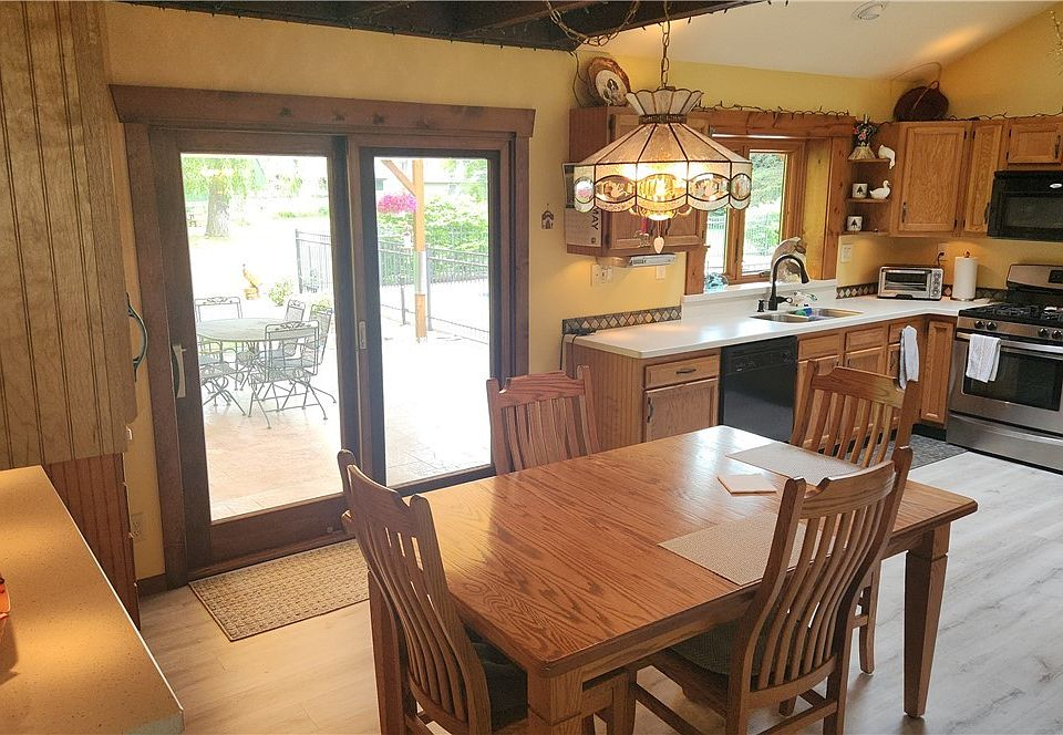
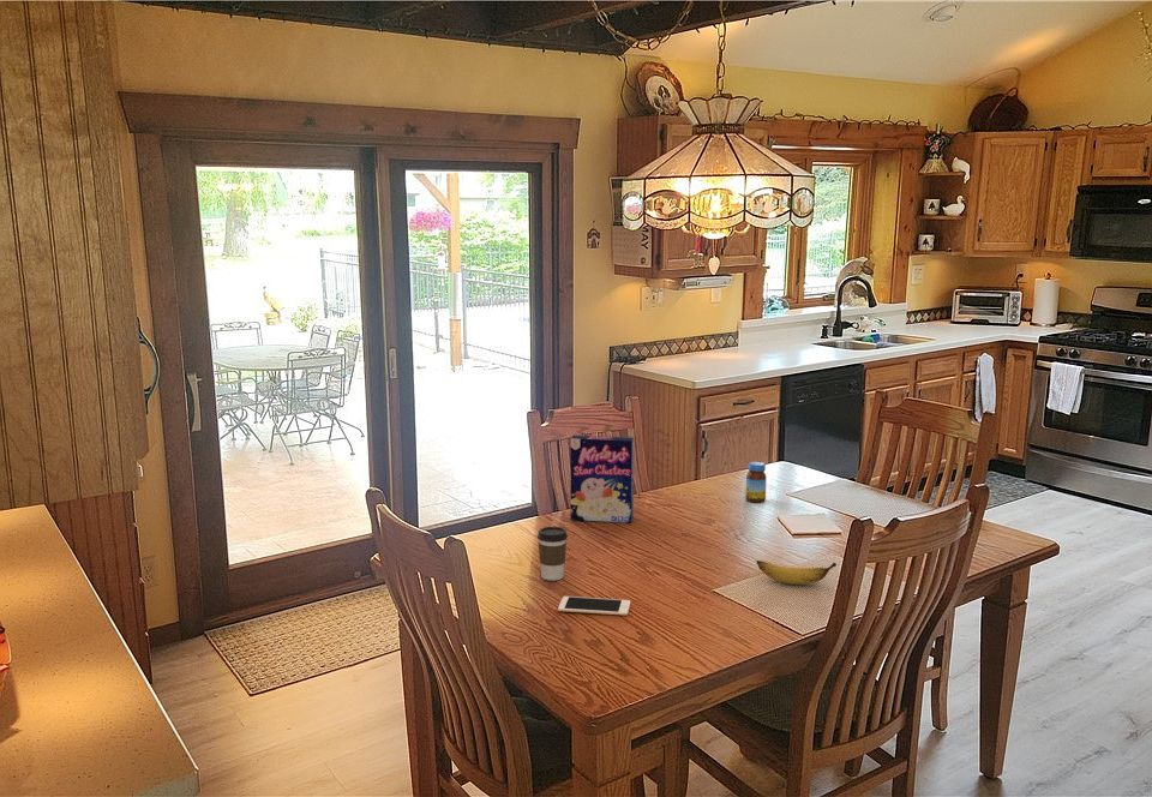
+ banana [756,559,838,586]
+ cell phone [557,595,631,617]
+ cereal box [569,435,635,525]
+ jar [744,461,767,504]
+ coffee cup [536,526,569,581]
